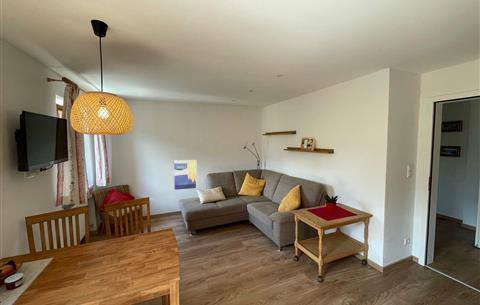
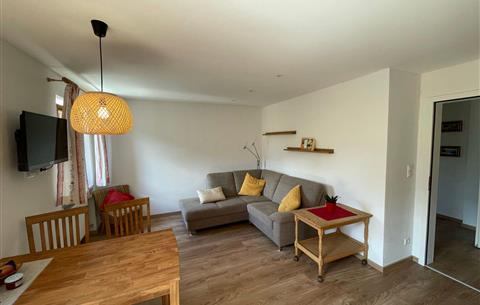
- wall art [173,159,198,191]
